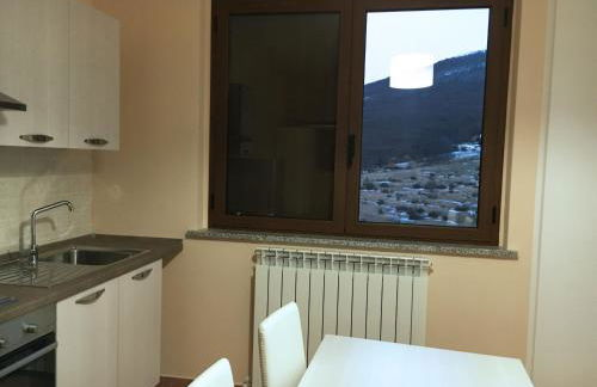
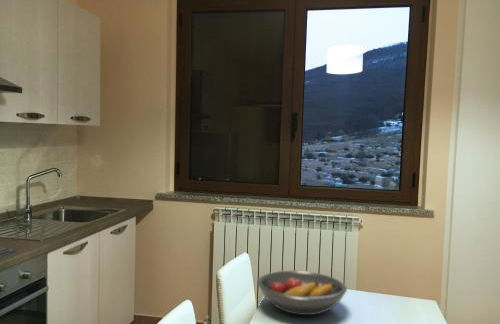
+ fruit bowl [257,270,348,316]
